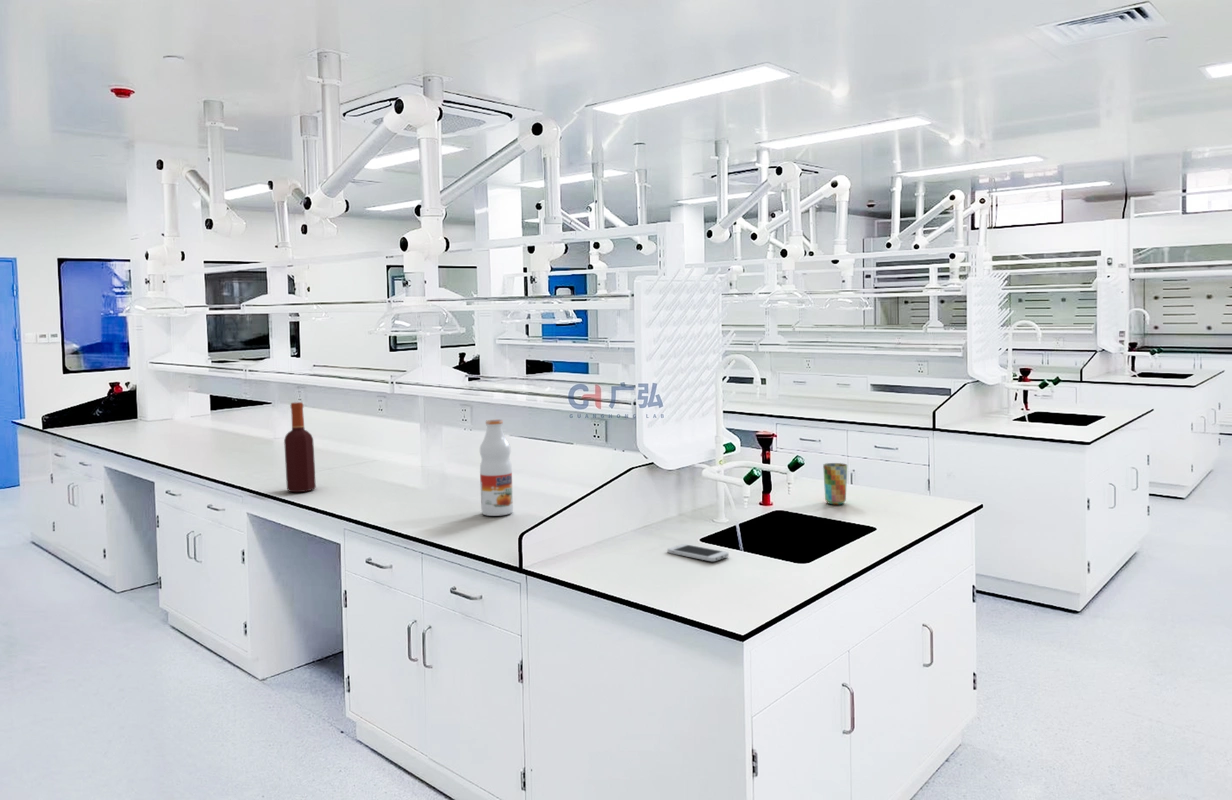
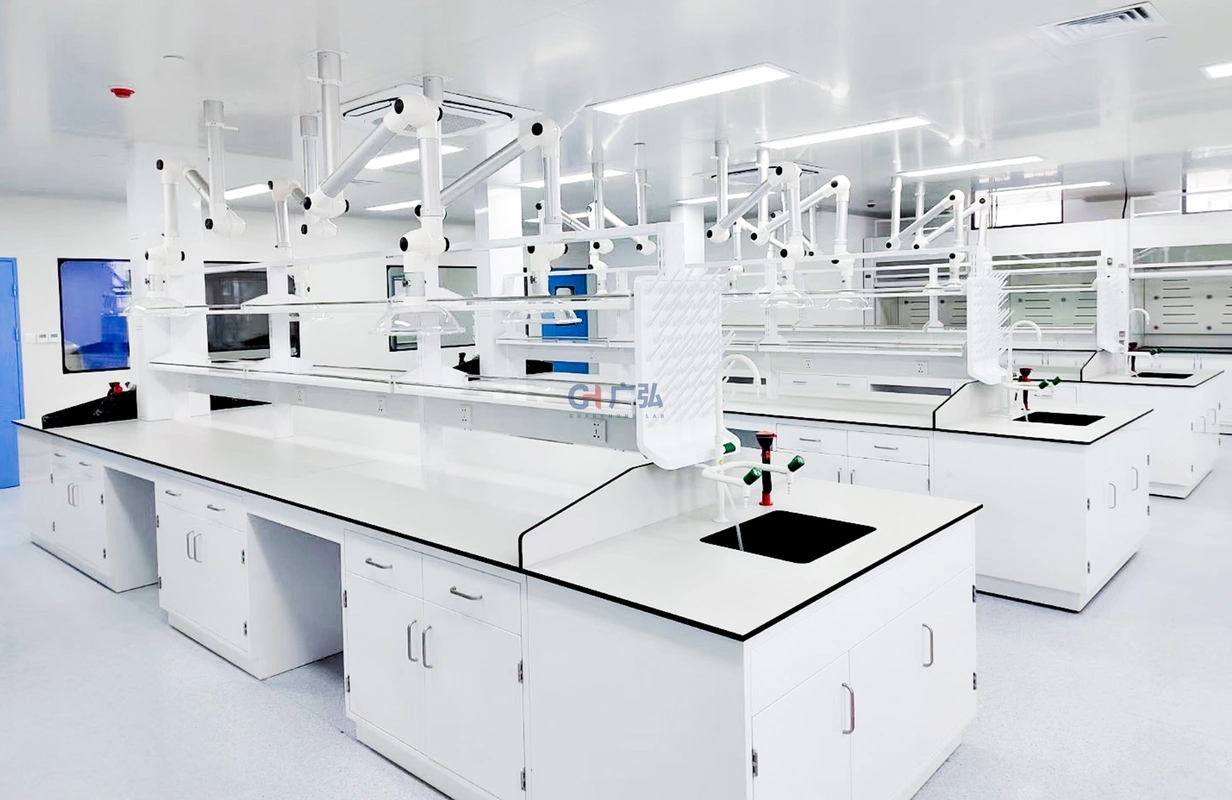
- bottle [283,401,317,493]
- juice bottle [479,419,514,517]
- smartphone [666,543,730,562]
- cup [822,462,848,505]
